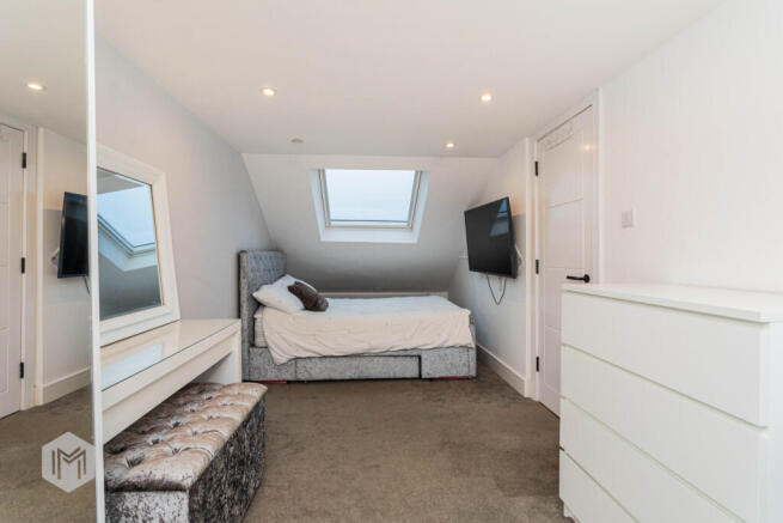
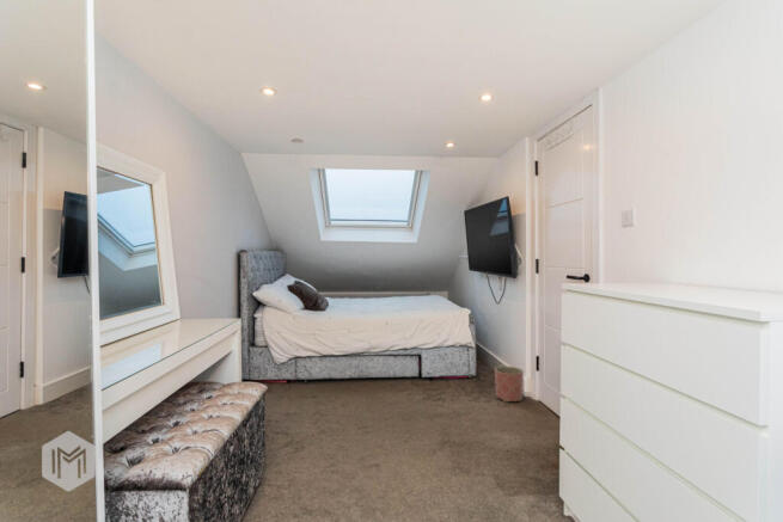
+ planter [494,366,525,403]
